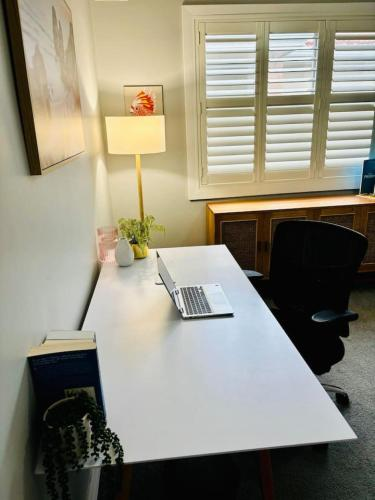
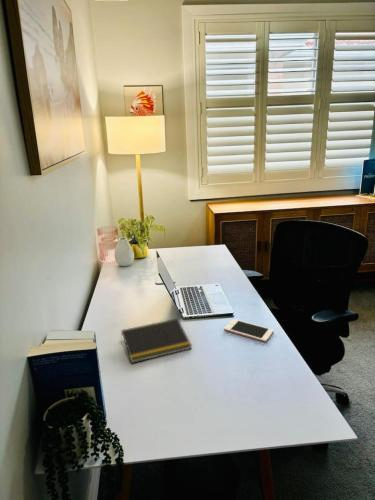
+ notepad [120,317,193,364]
+ cell phone [223,318,275,343]
